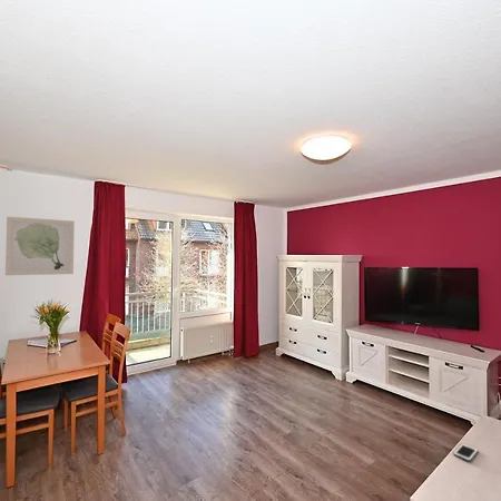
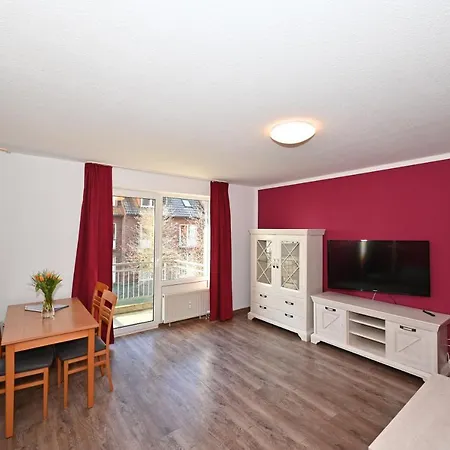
- cell phone [452,442,479,462]
- wall art [4,216,76,276]
